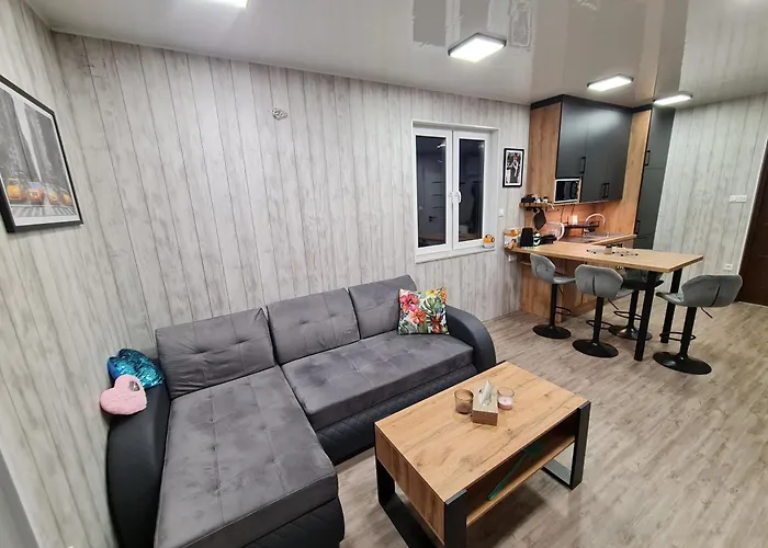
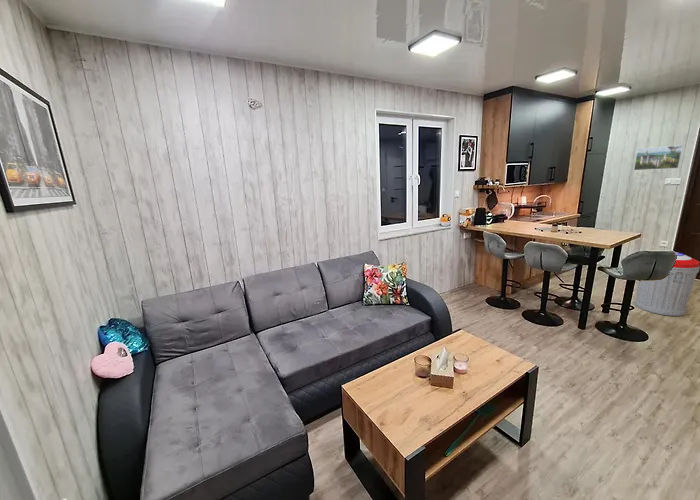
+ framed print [633,144,684,171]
+ trash can [634,251,700,317]
